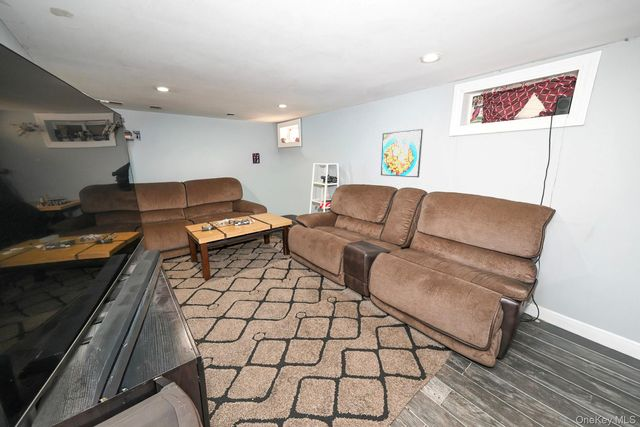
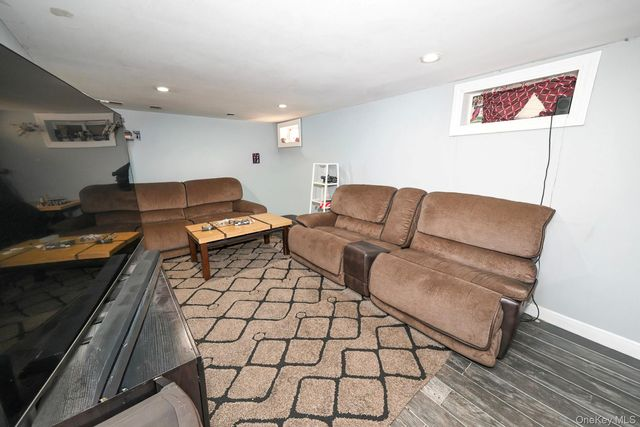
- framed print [380,128,424,178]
